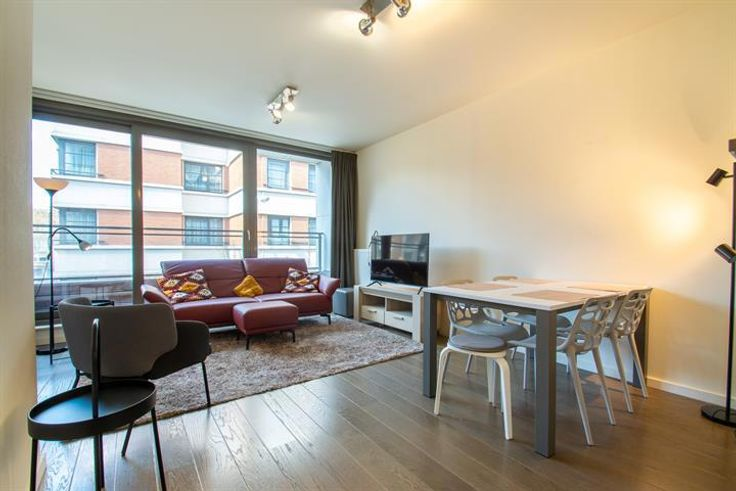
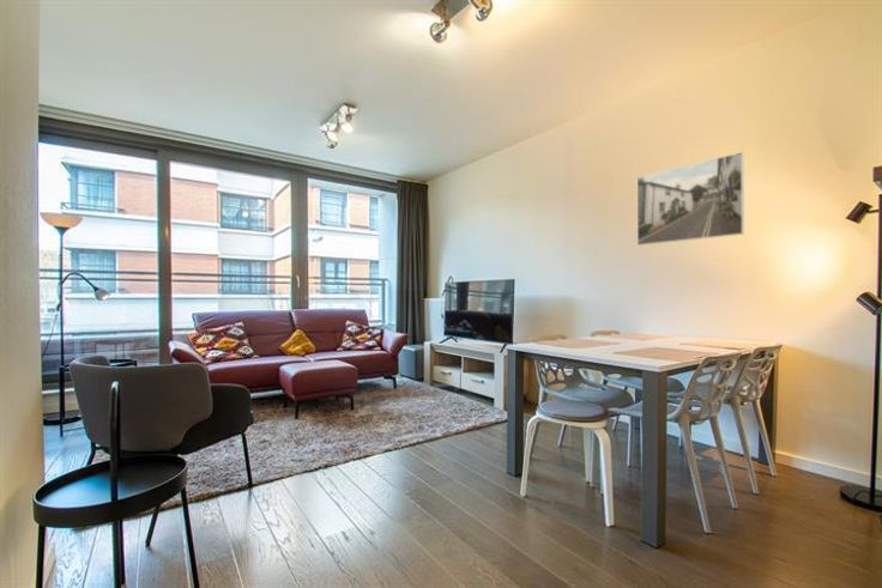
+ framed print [636,151,745,247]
